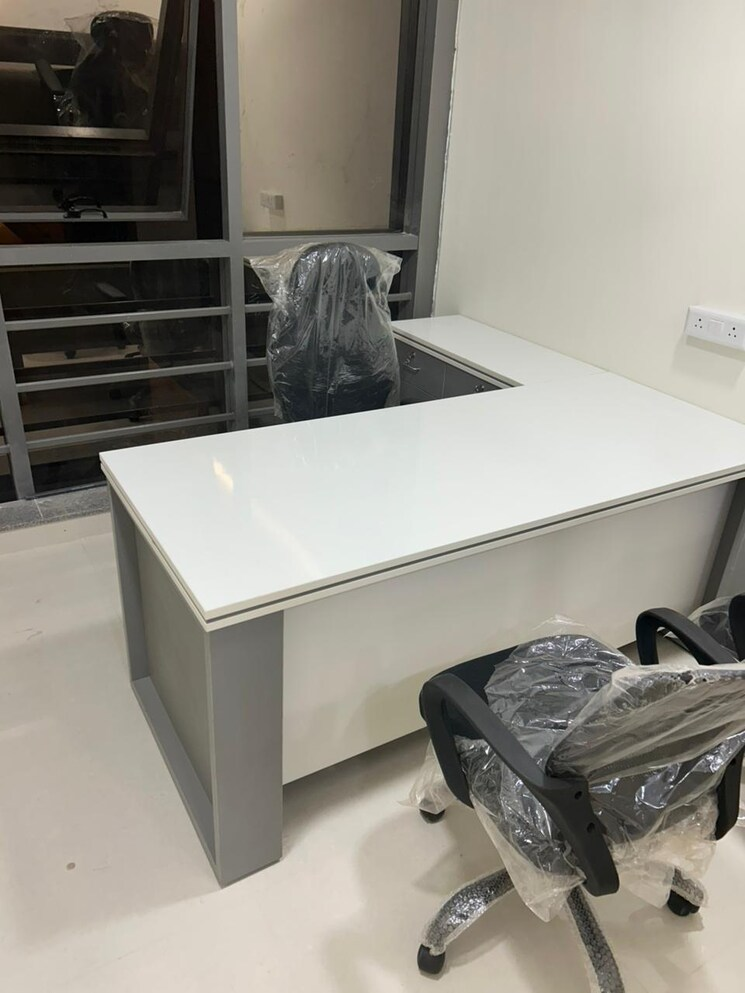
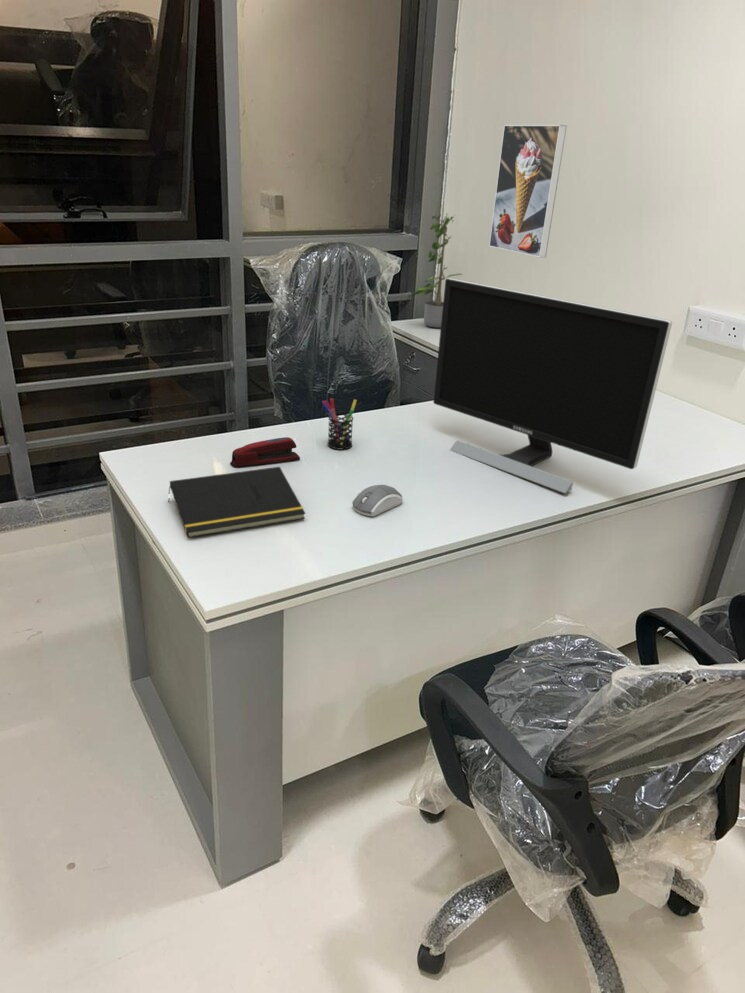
+ potted plant [408,209,463,329]
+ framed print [488,124,568,259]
+ computer mouse [351,484,404,517]
+ notepad [167,466,307,539]
+ monitor [432,277,673,494]
+ stapler [229,436,301,468]
+ pen holder [321,398,358,450]
